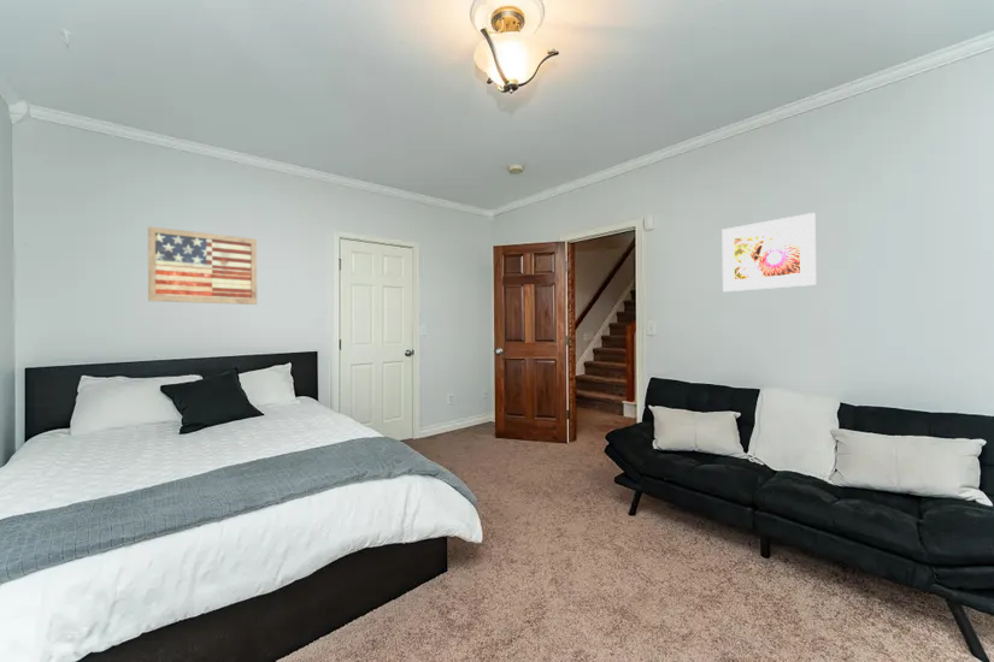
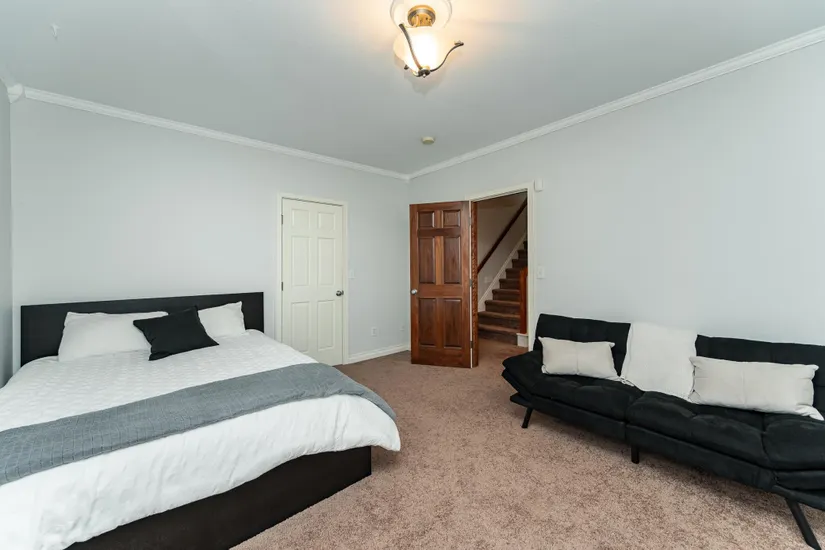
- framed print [722,212,817,292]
- wall art [147,225,258,306]
